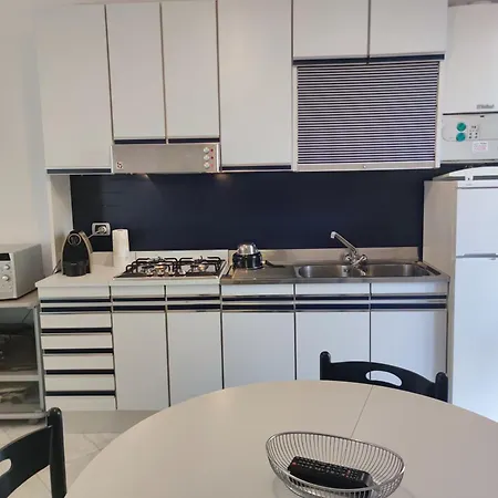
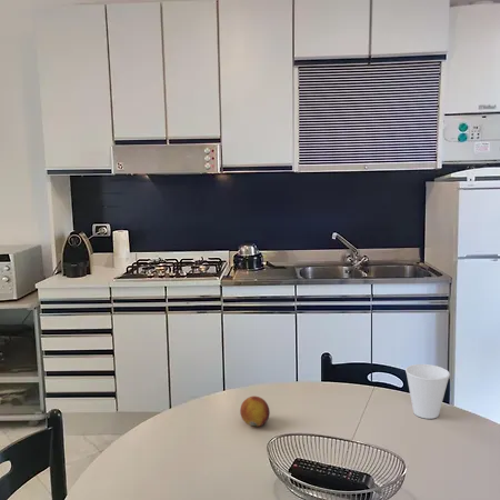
+ cup [404,363,451,420]
+ fruit [239,396,271,428]
